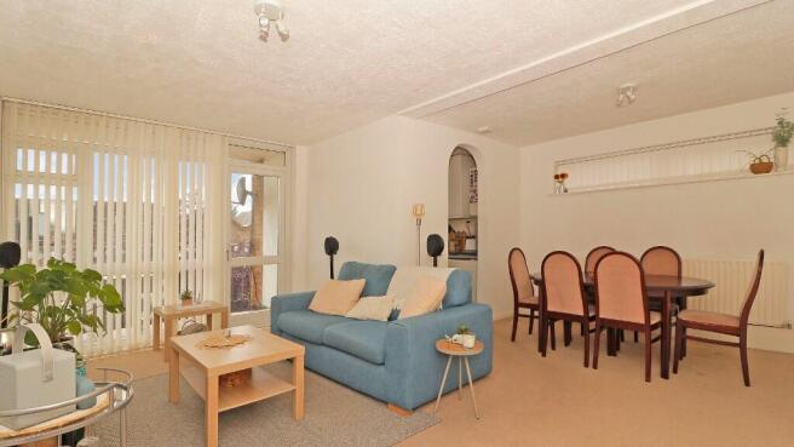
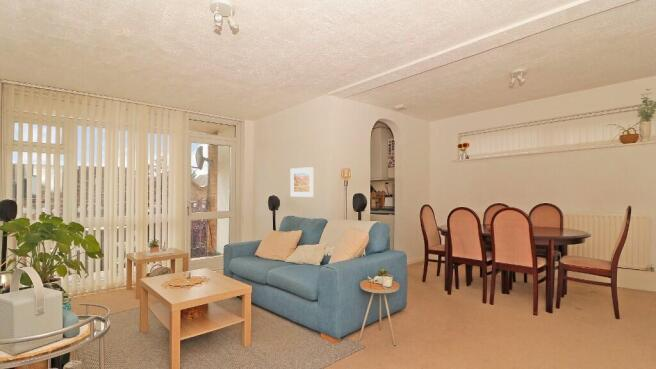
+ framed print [289,166,315,198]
